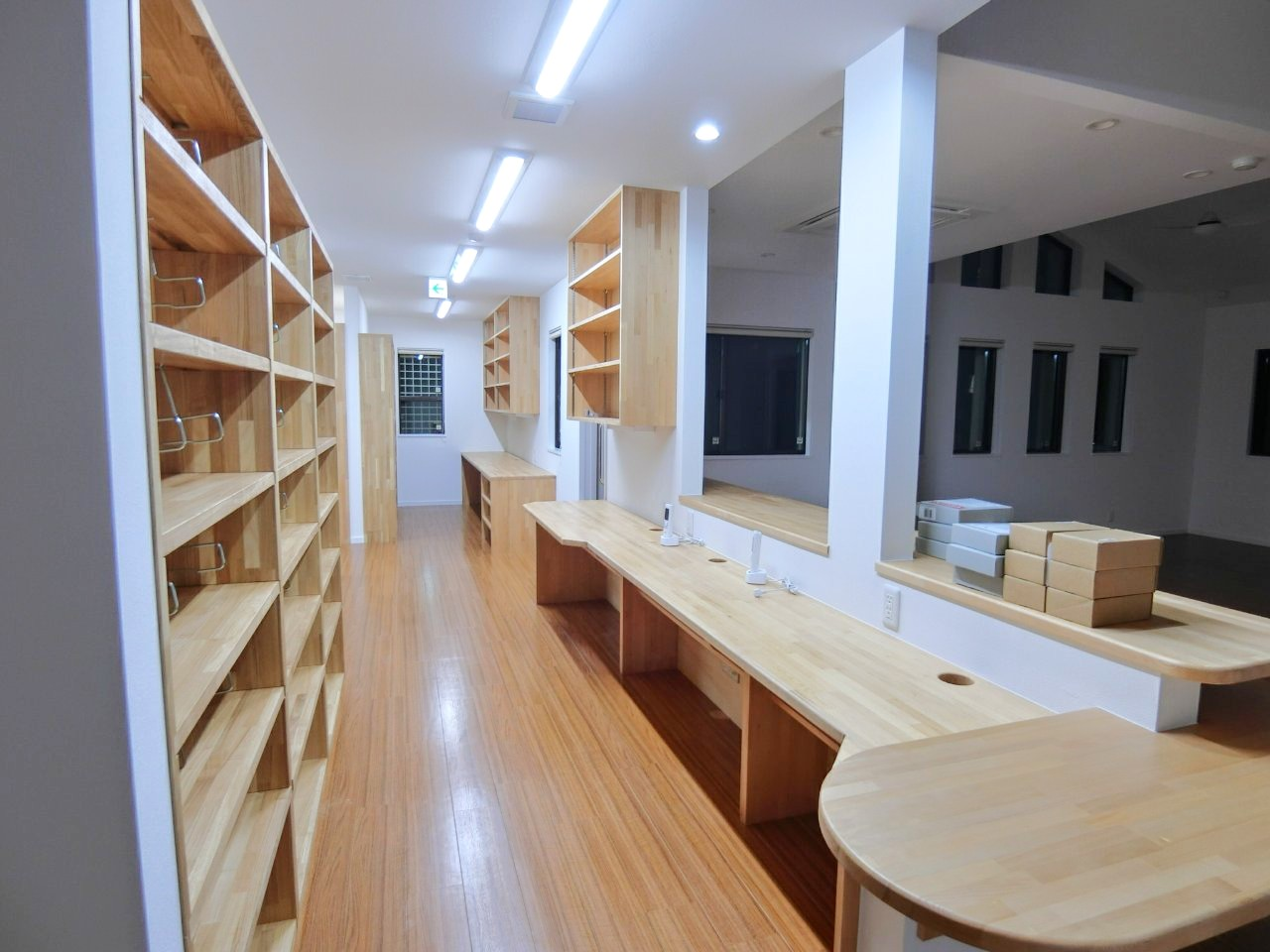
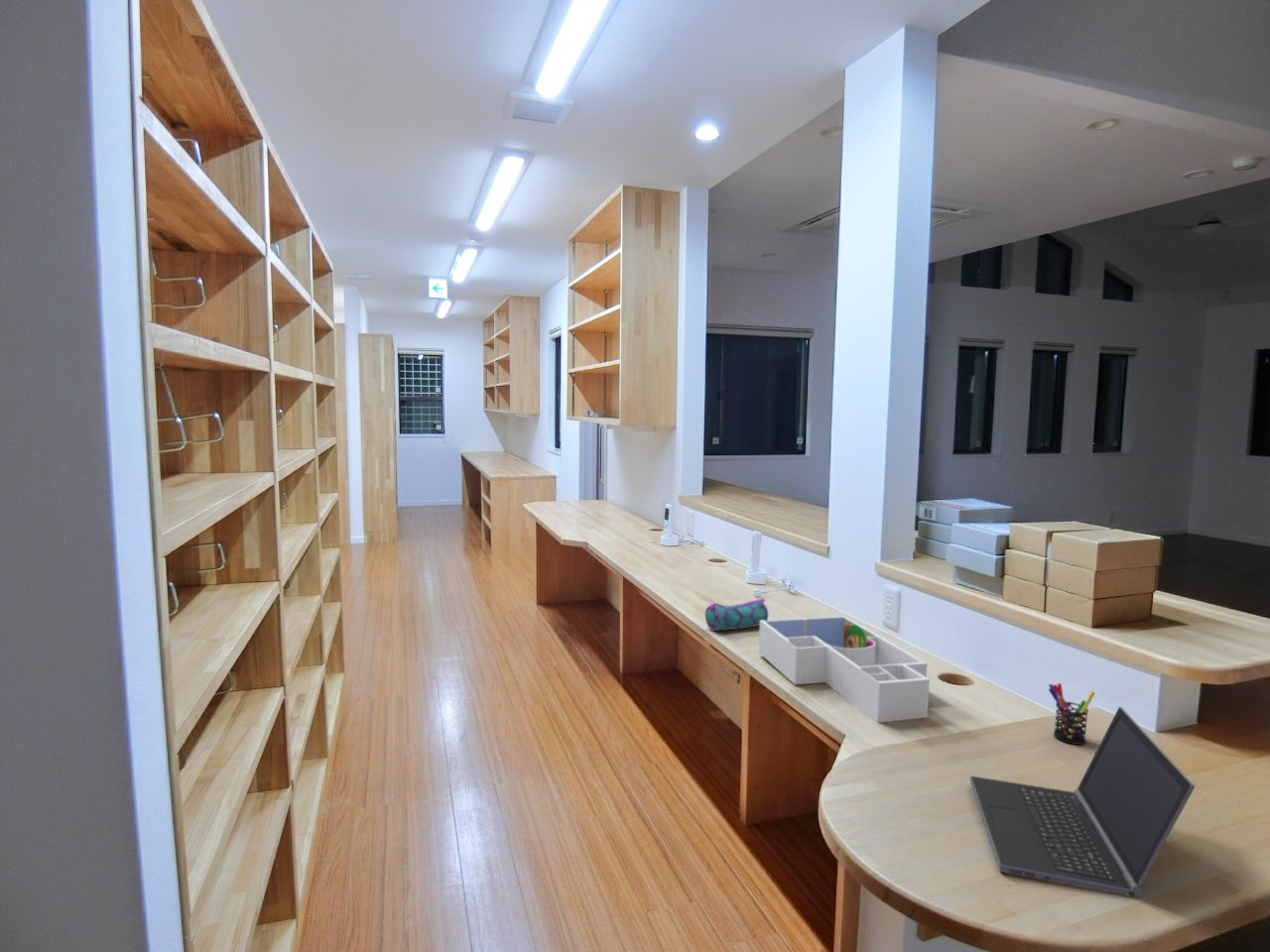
+ laptop computer [969,706,1197,898]
+ pen holder [1048,682,1096,746]
+ desk organizer [758,615,931,724]
+ pencil case [704,597,769,632]
